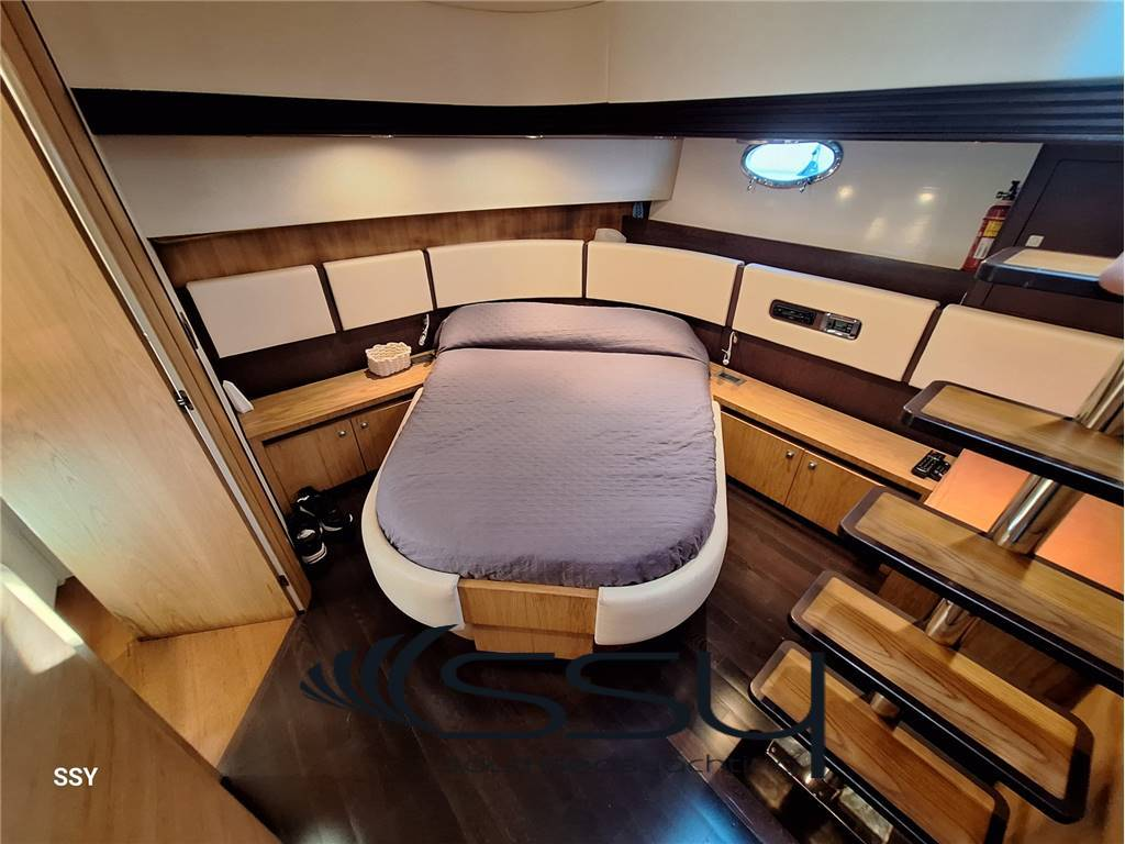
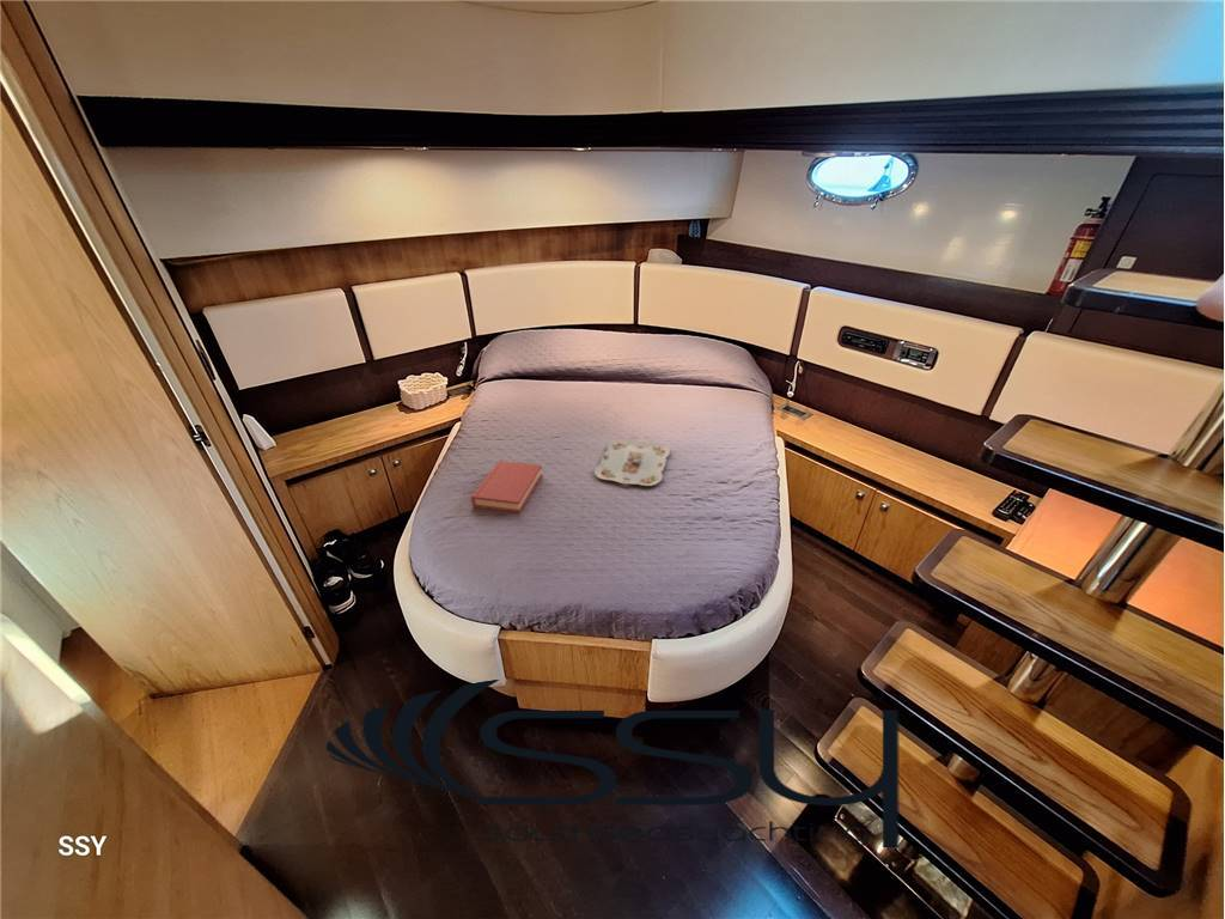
+ serving tray [593,438,671,487]
+ hardback book [470,460,543,515]
